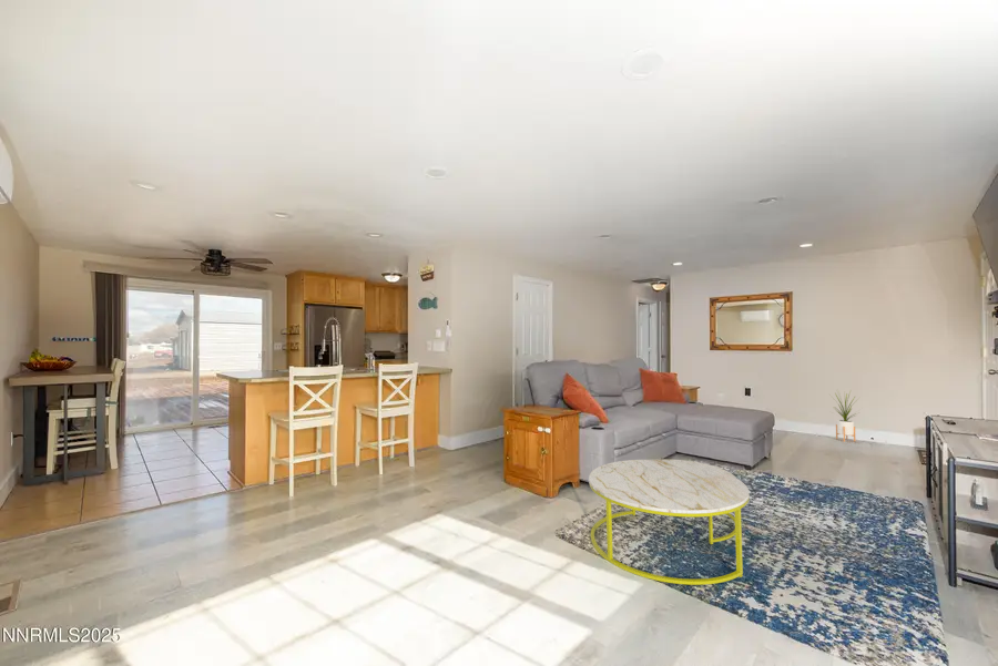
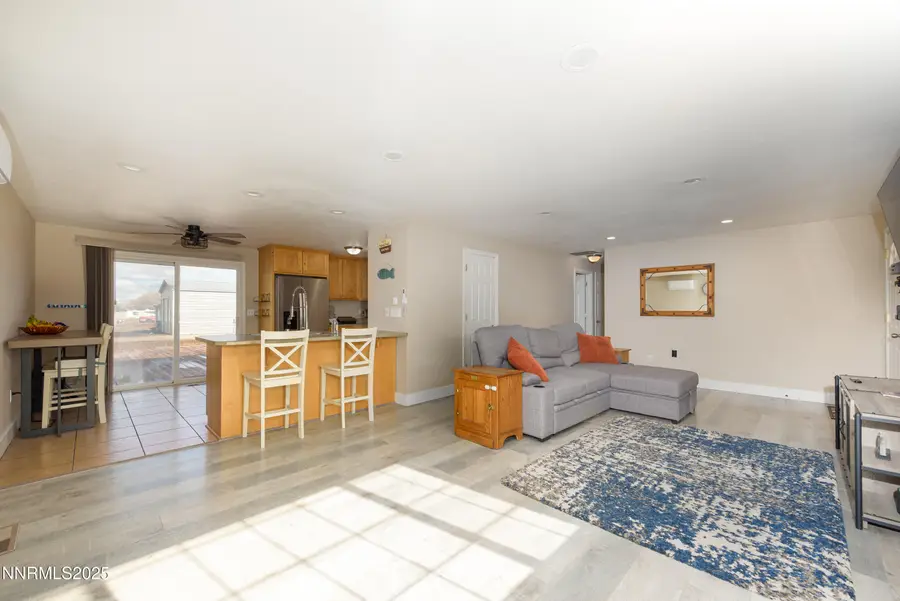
- coffee table [588,458,751,586]
- house plant [829,389,864,442]
